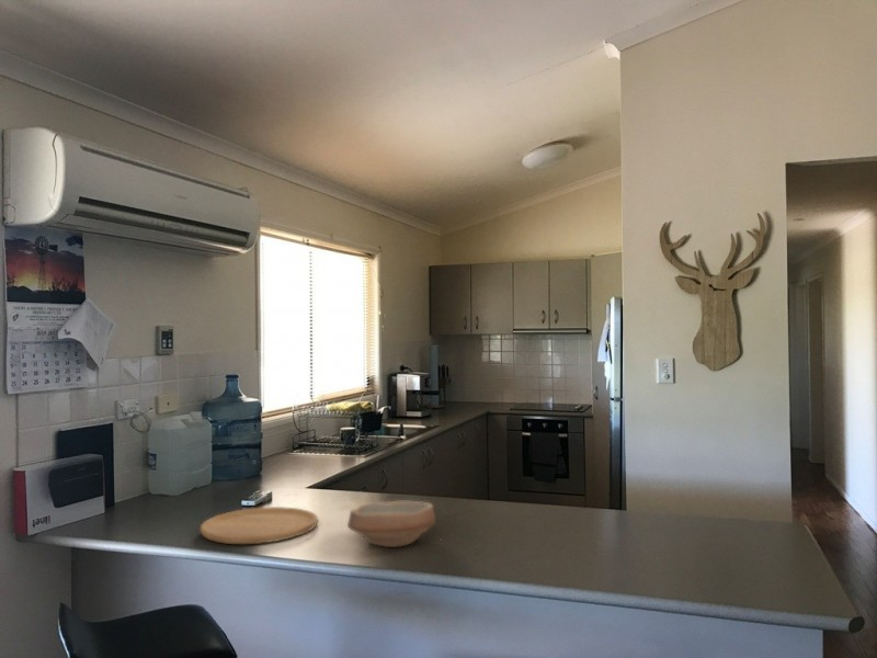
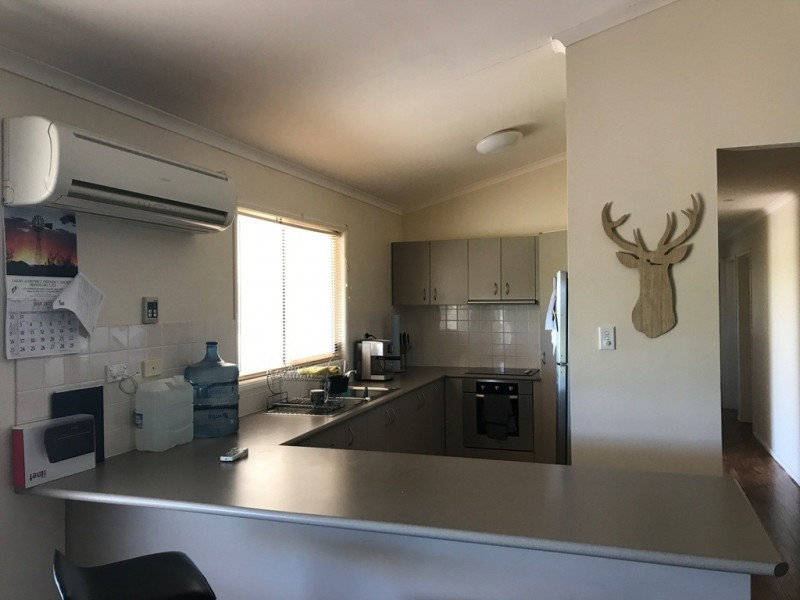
- bowl [346,500,436,548]
- cutting board [200,506,319,545]
